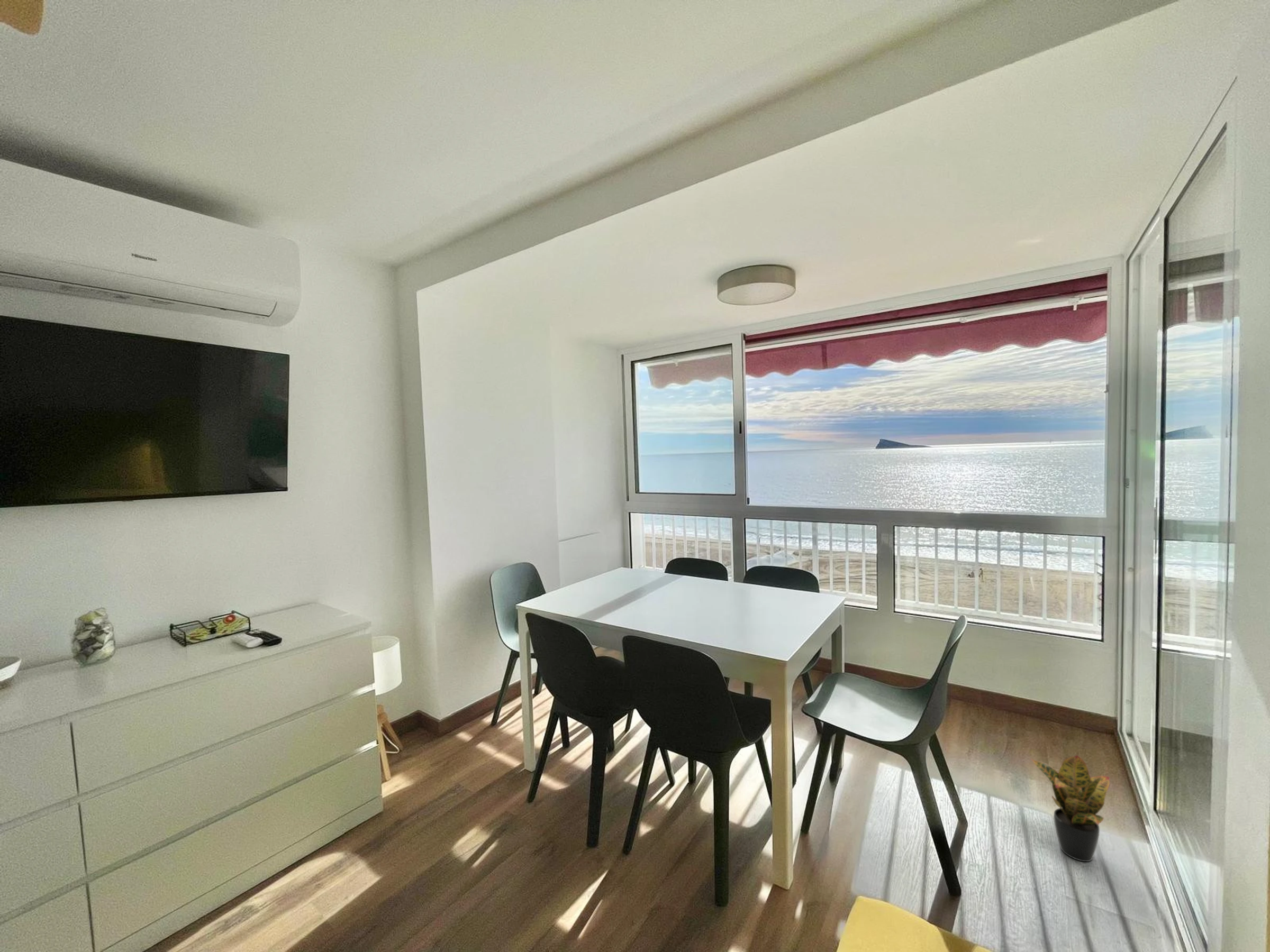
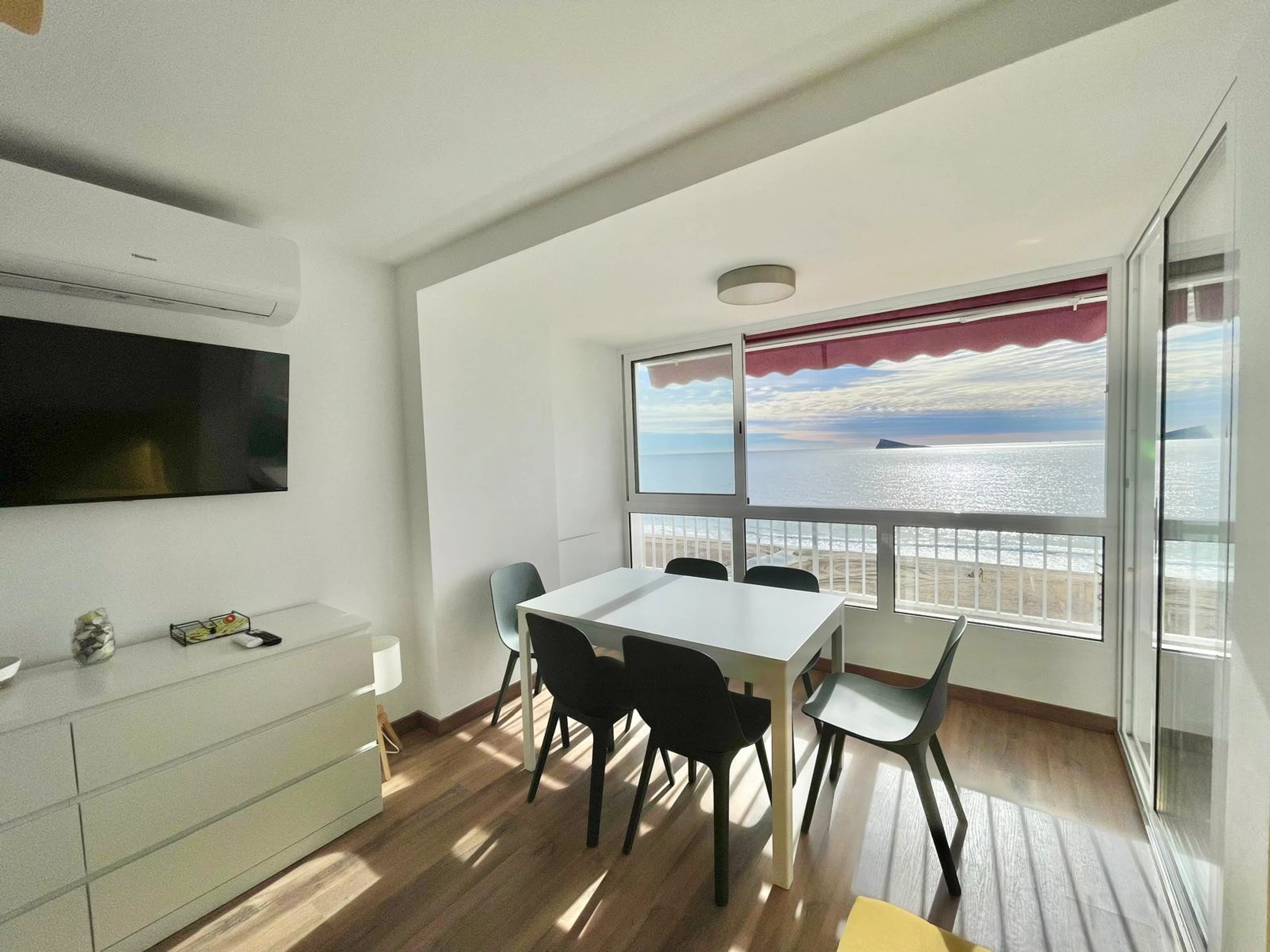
- potted plant [1030,755,1110,862]
